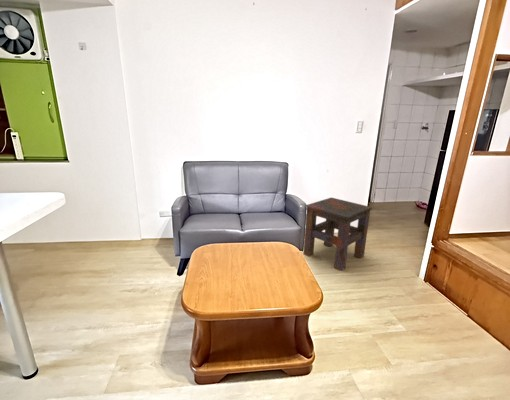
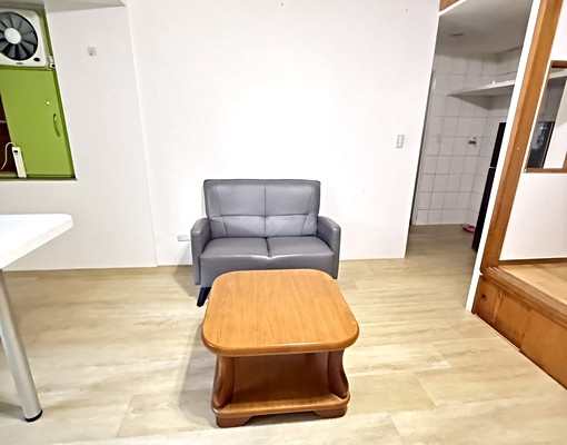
- side table [302,196,373,272]
